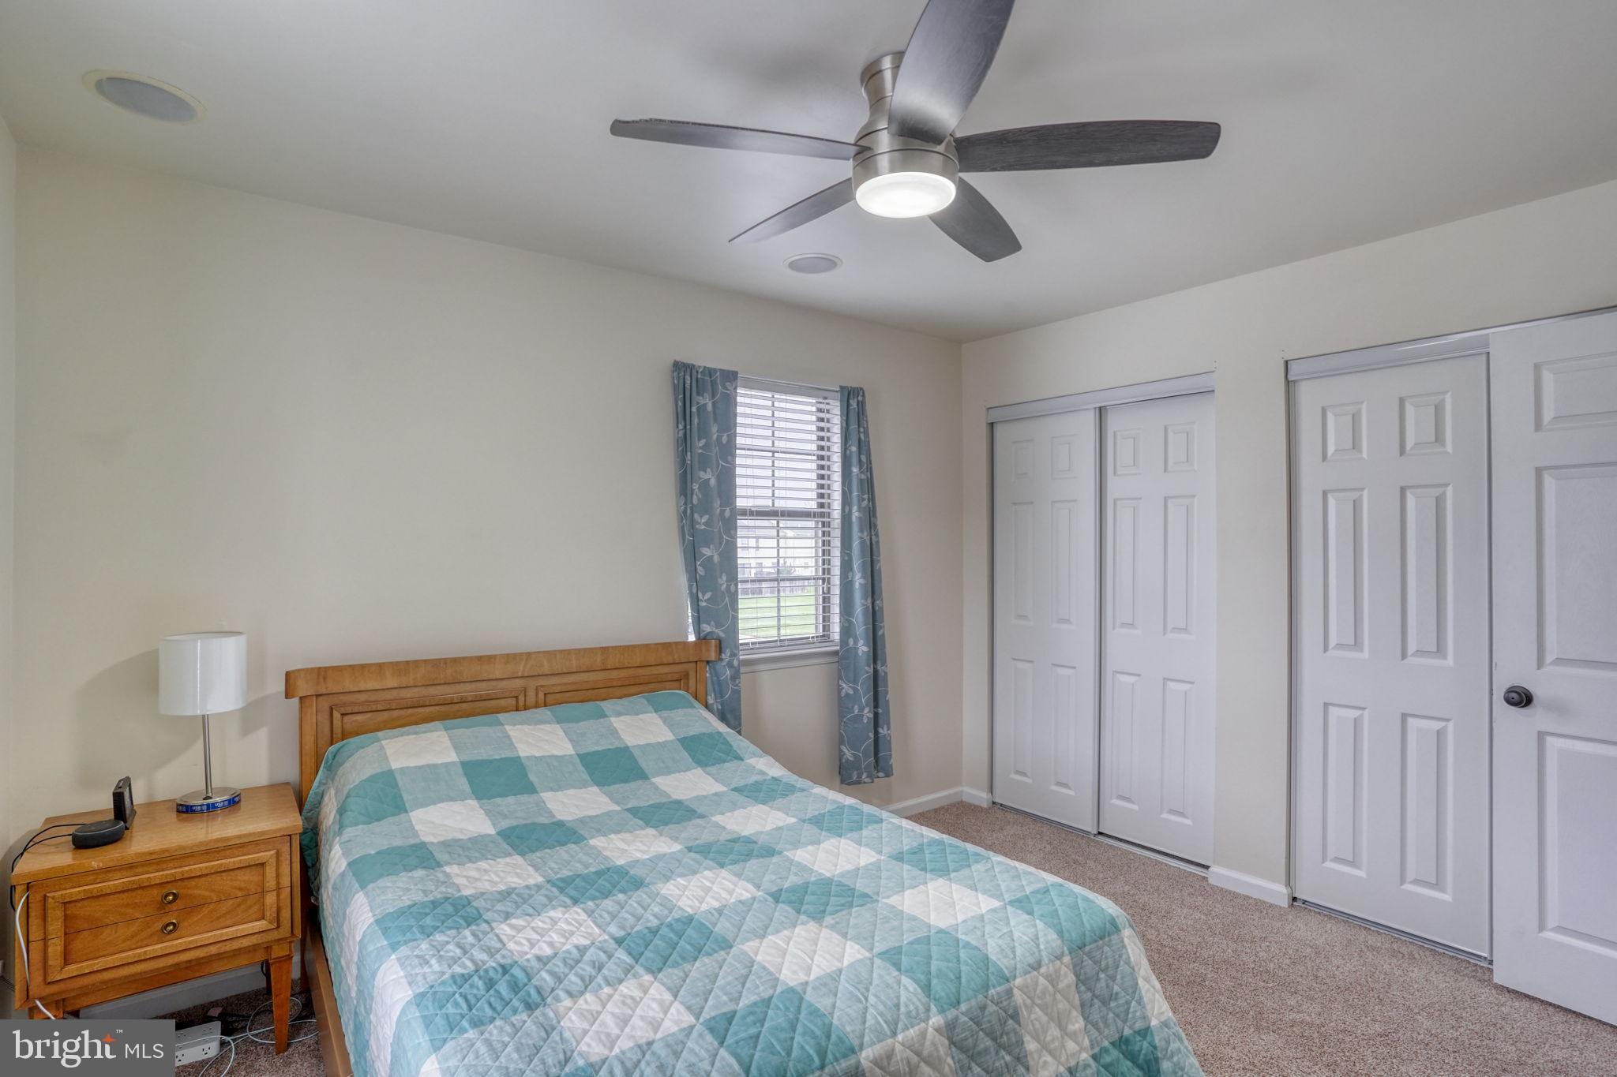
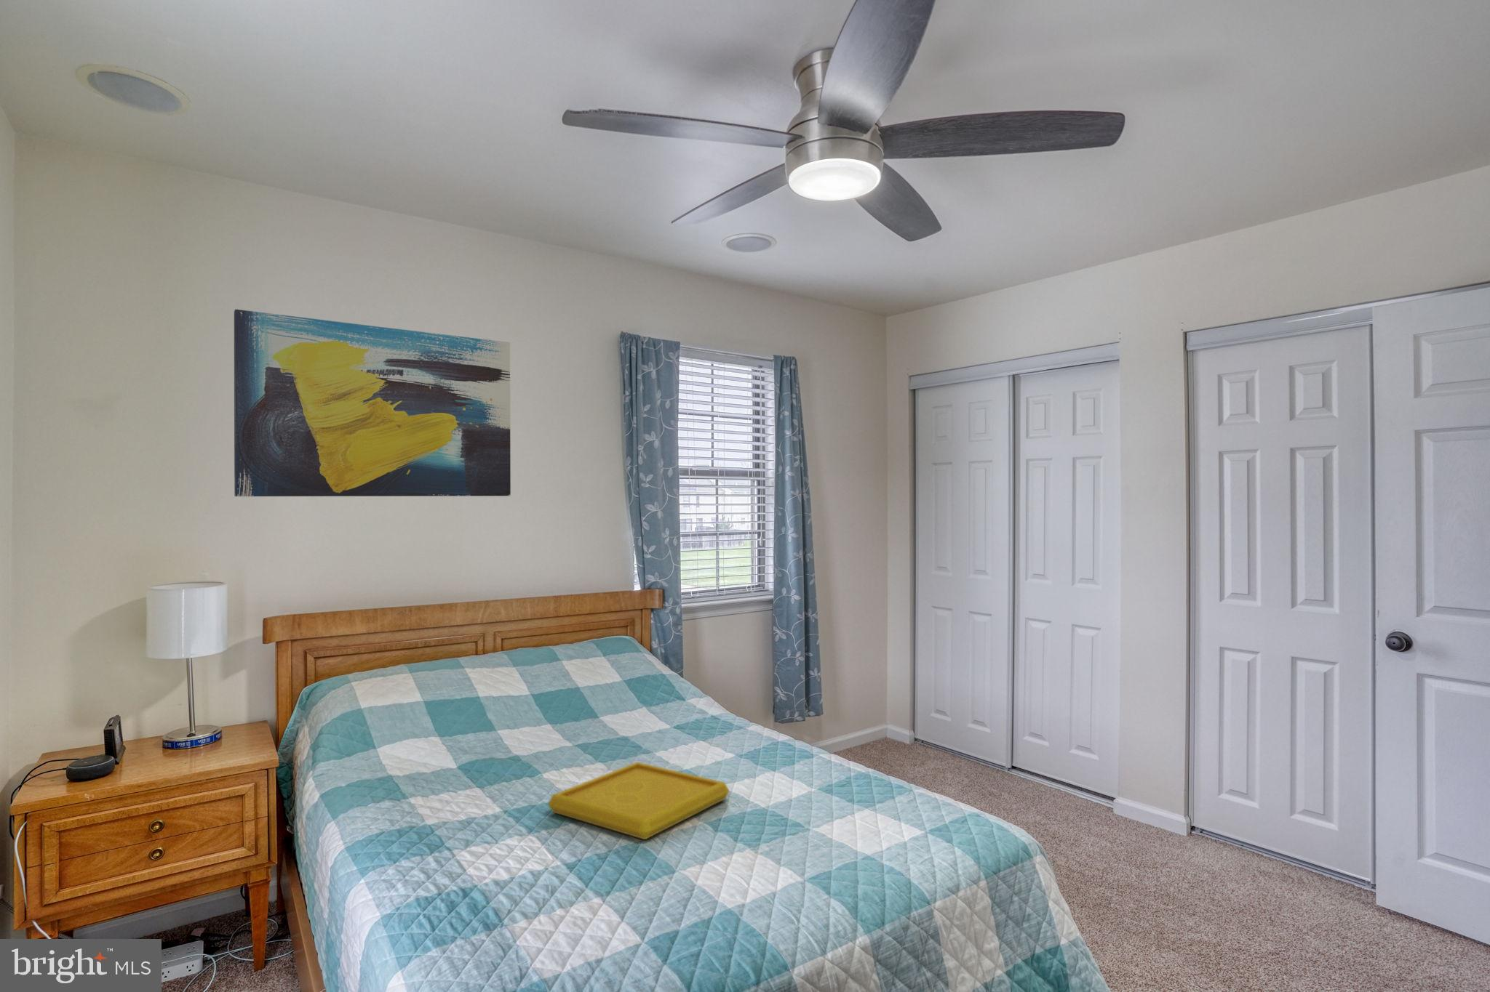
+ wall art [234,309,512,497]
+ serving tray [548,762,730,840]
